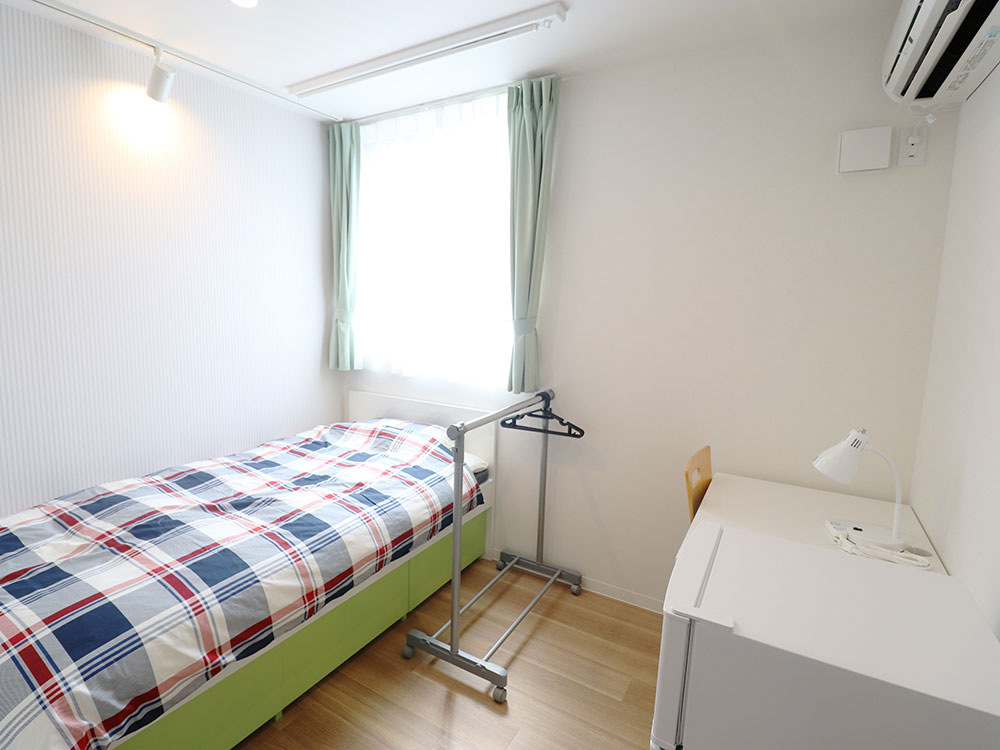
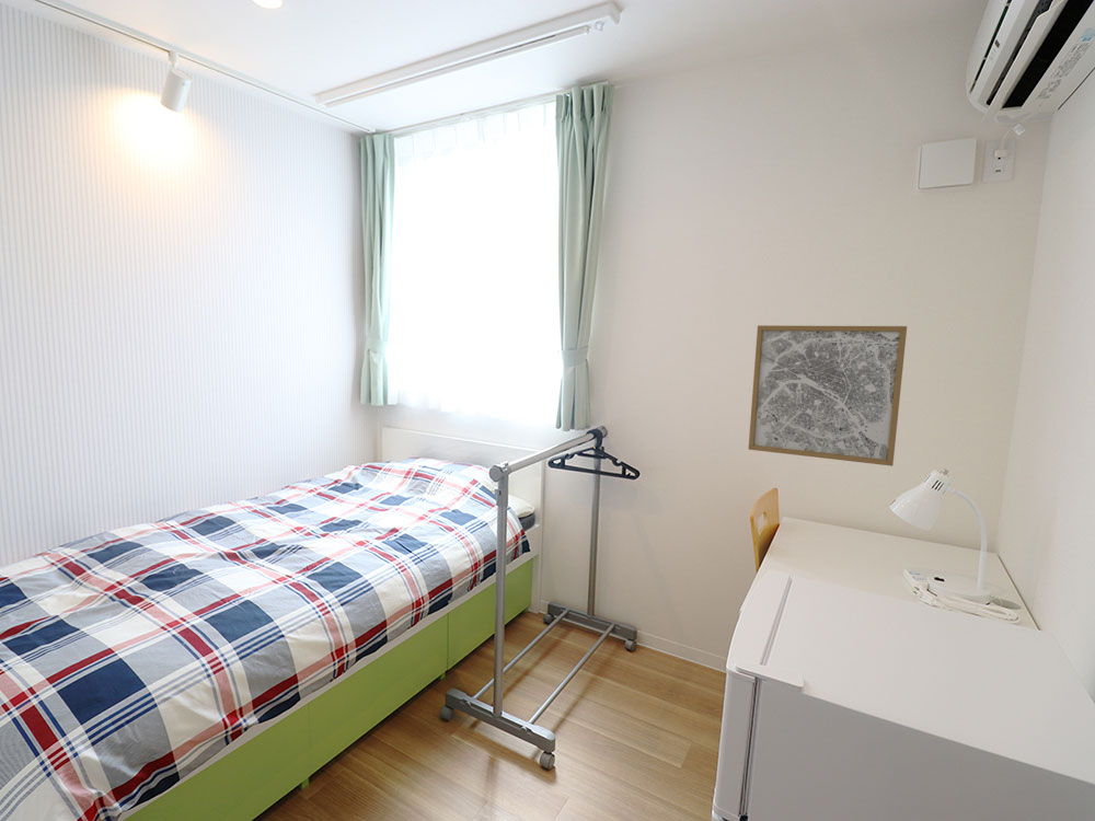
+ wall art [748,324,908,467]
